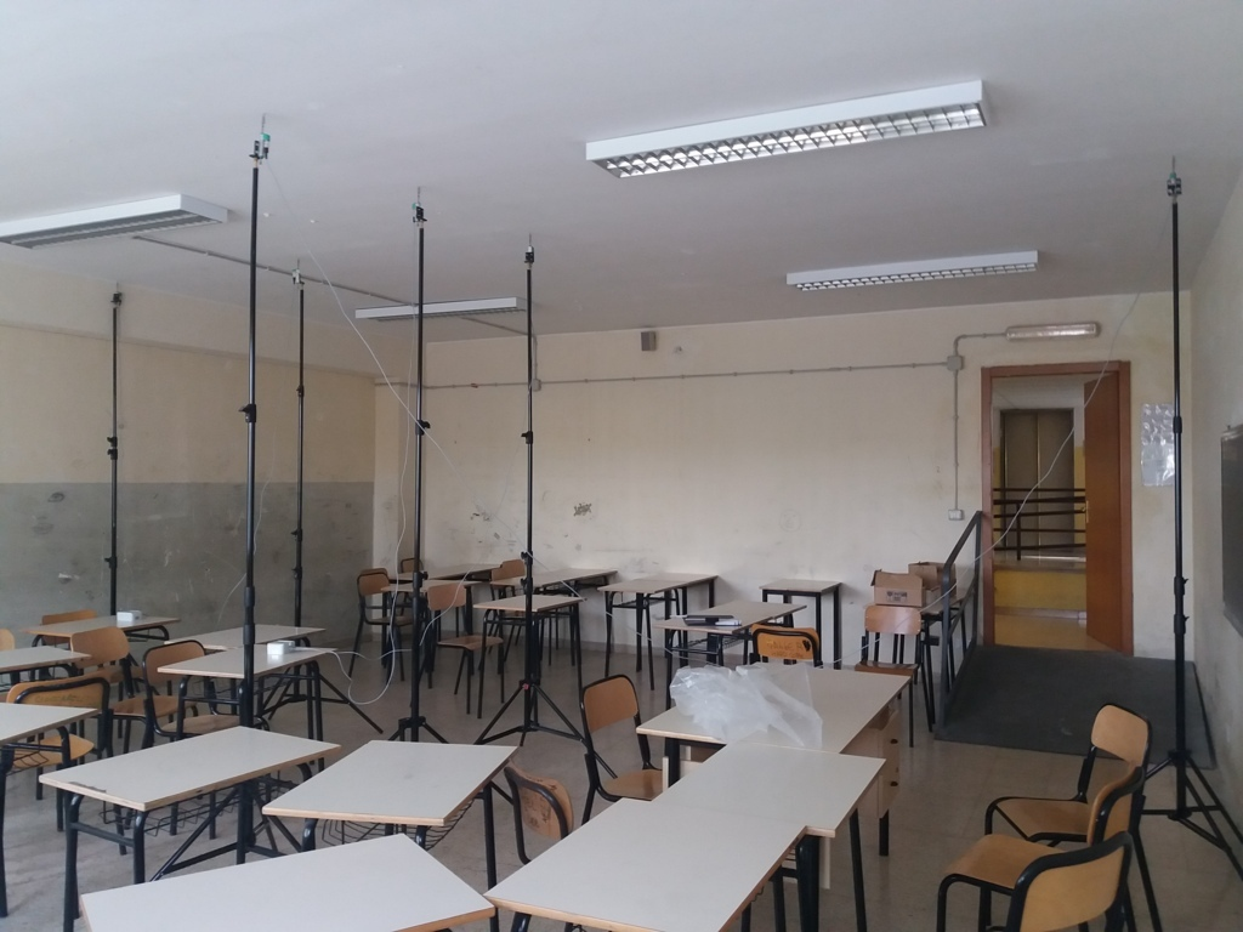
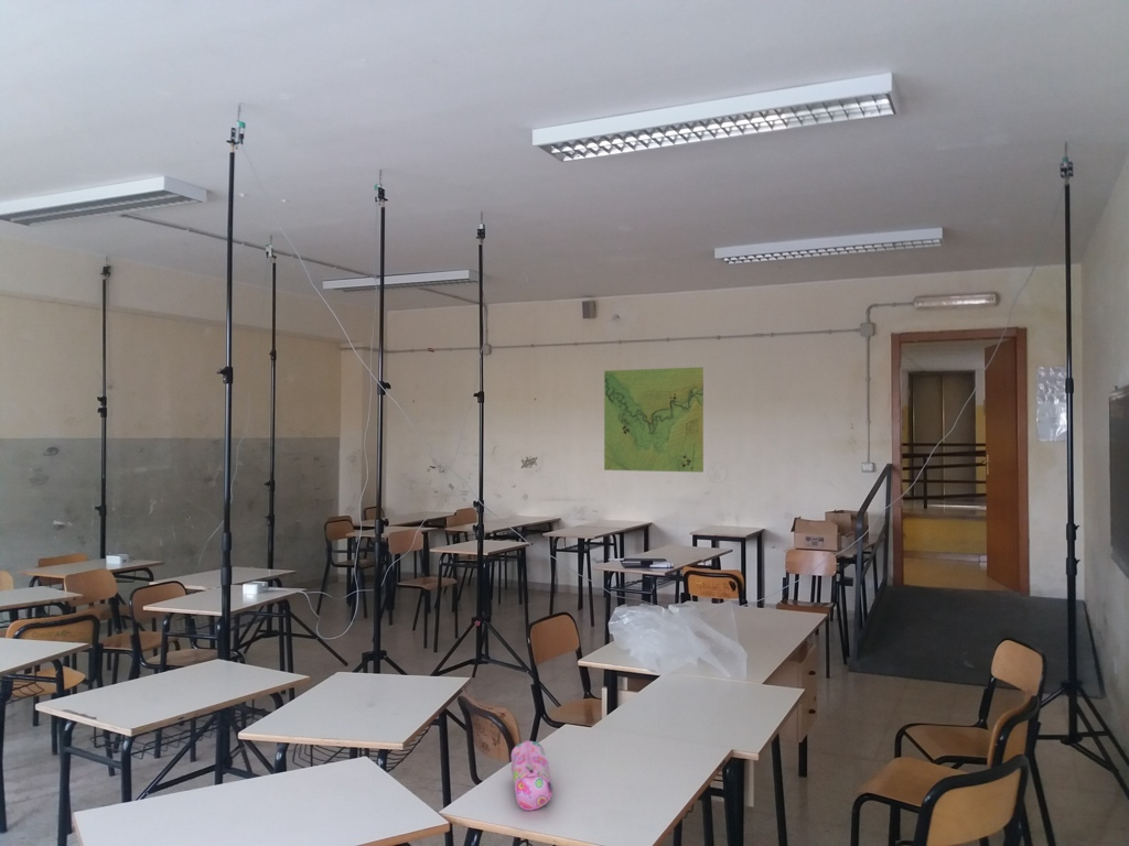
+ pencil case [510,739,553,812]
+ map [603,366,705,474]
